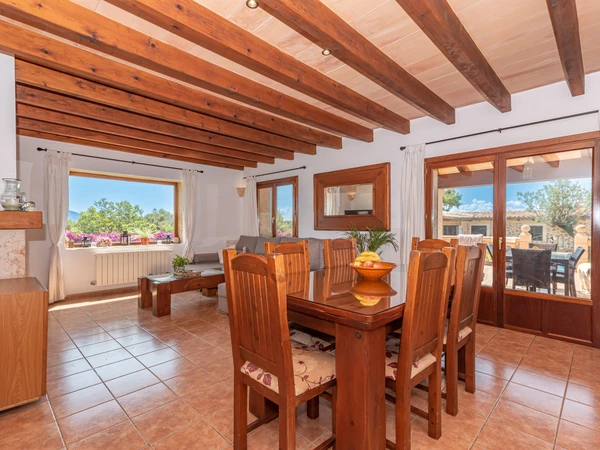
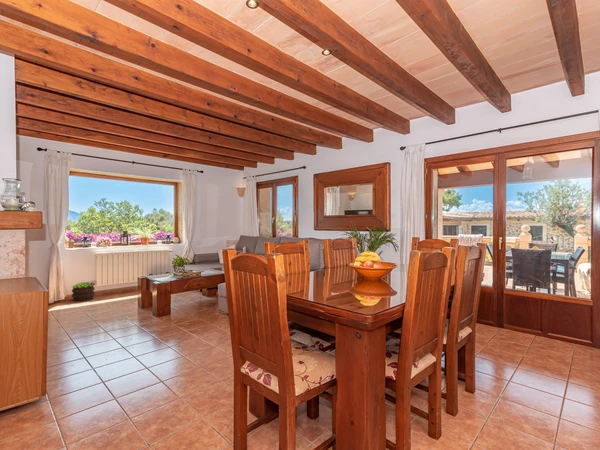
+ potted plant [70,281,96,302]
